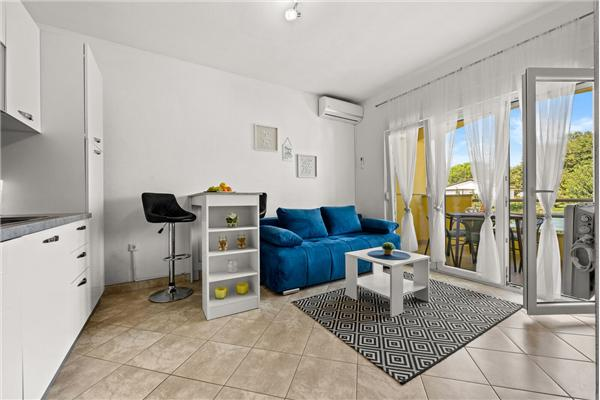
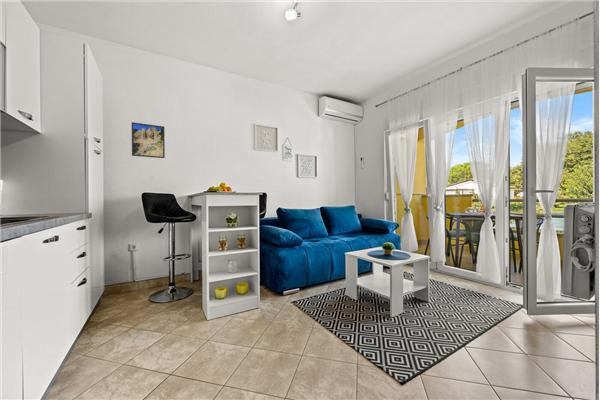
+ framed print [131,121,166,159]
